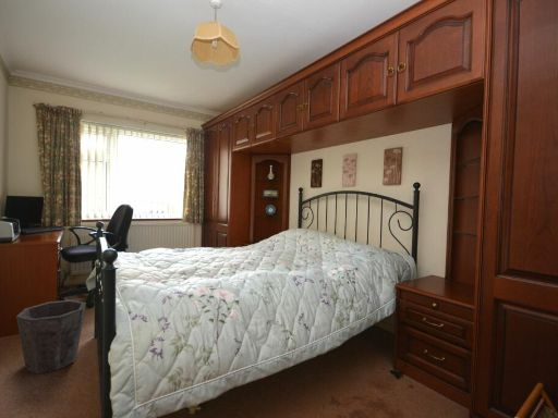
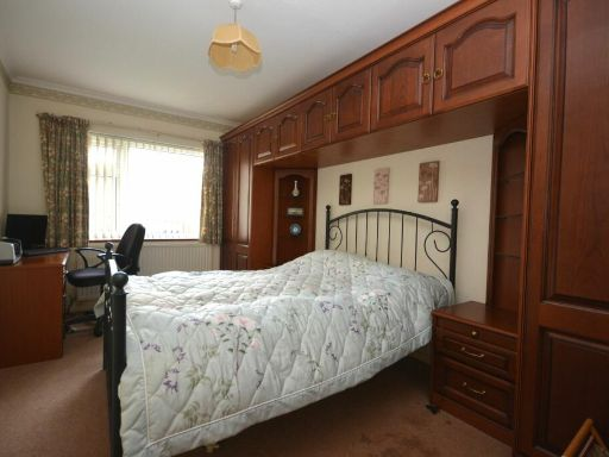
- waste bin [15,299,87,374]
